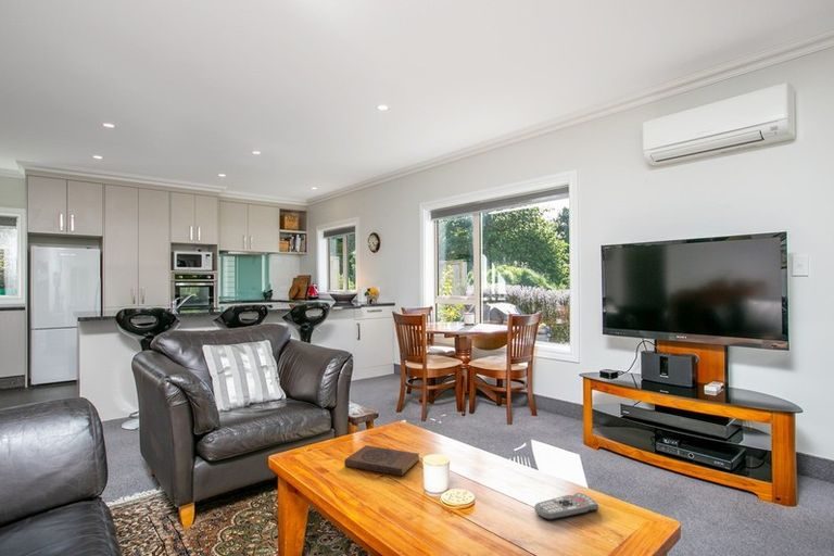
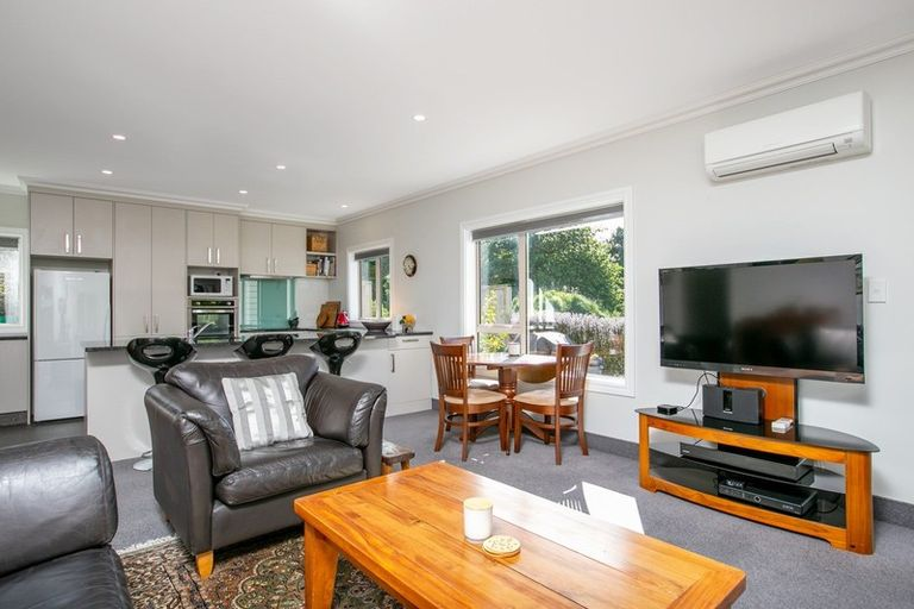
- remote control [533,492,599,521]
- book [343,444,421,477]
